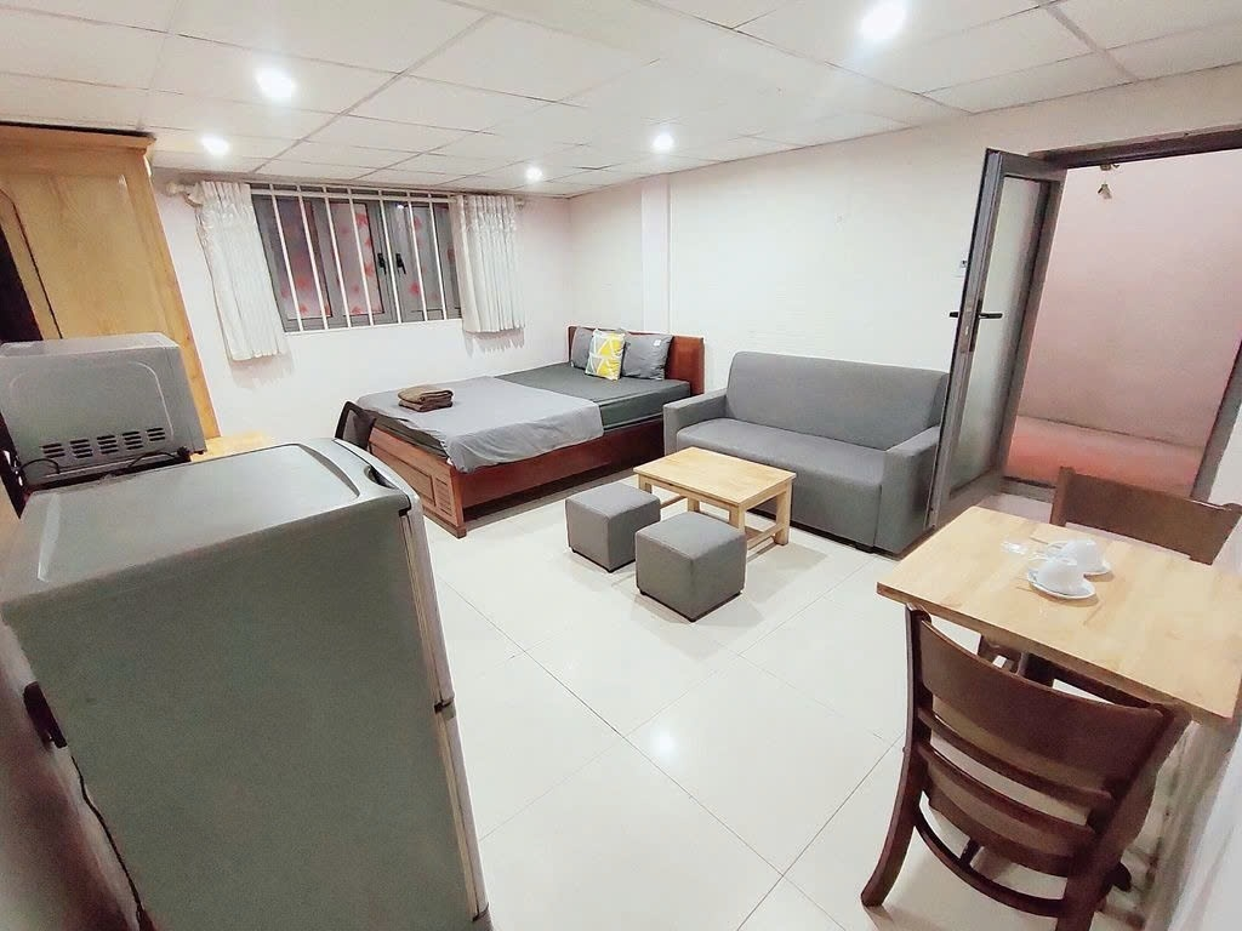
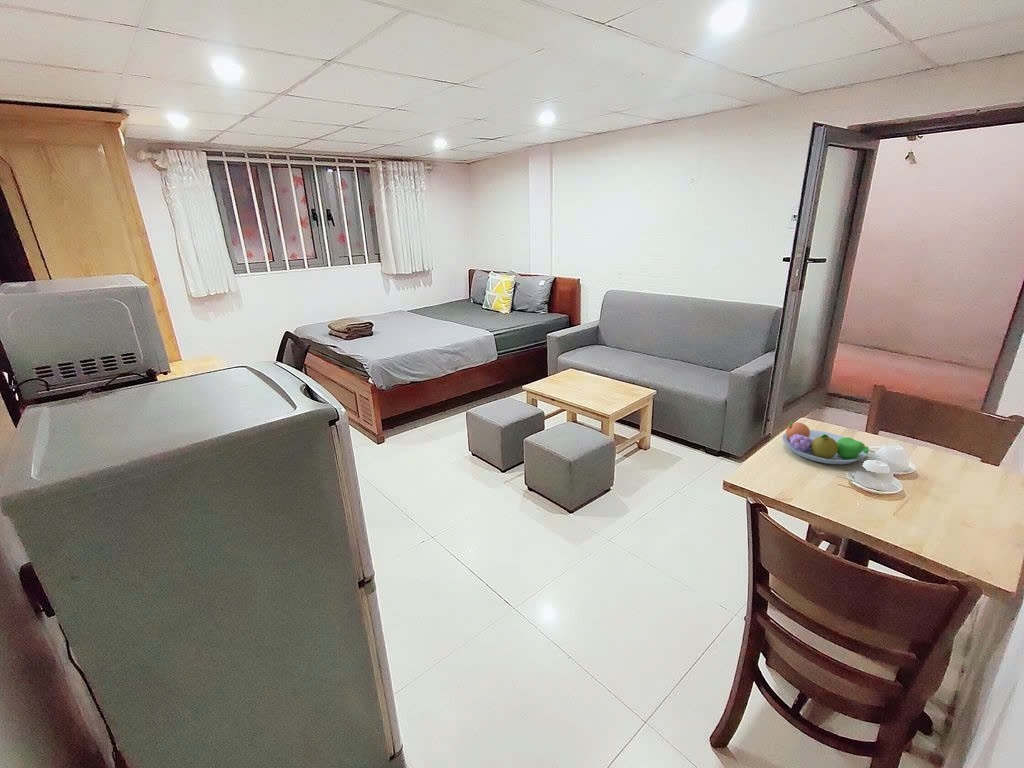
+ fruit bowl [781,420,870,465]
